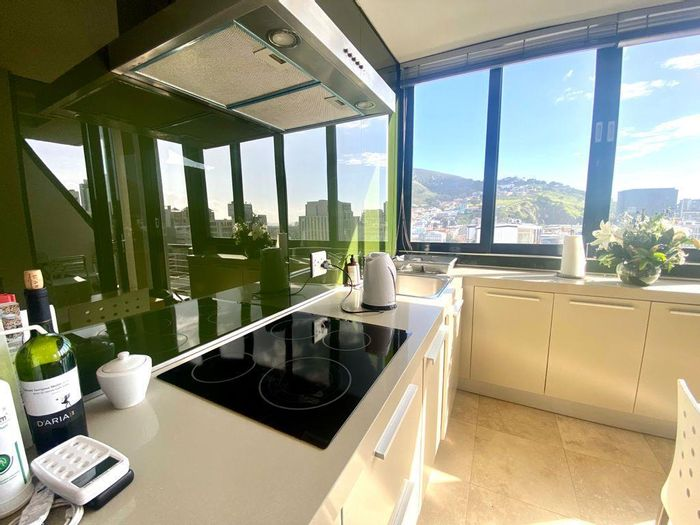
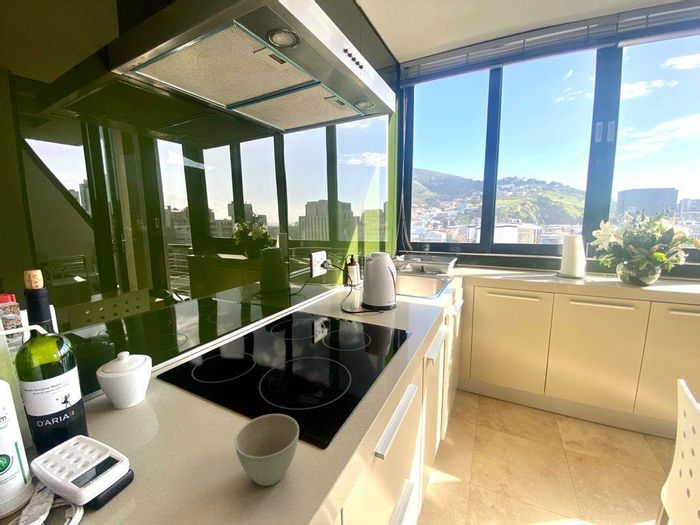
+ flower pot [234,413,300,487]
